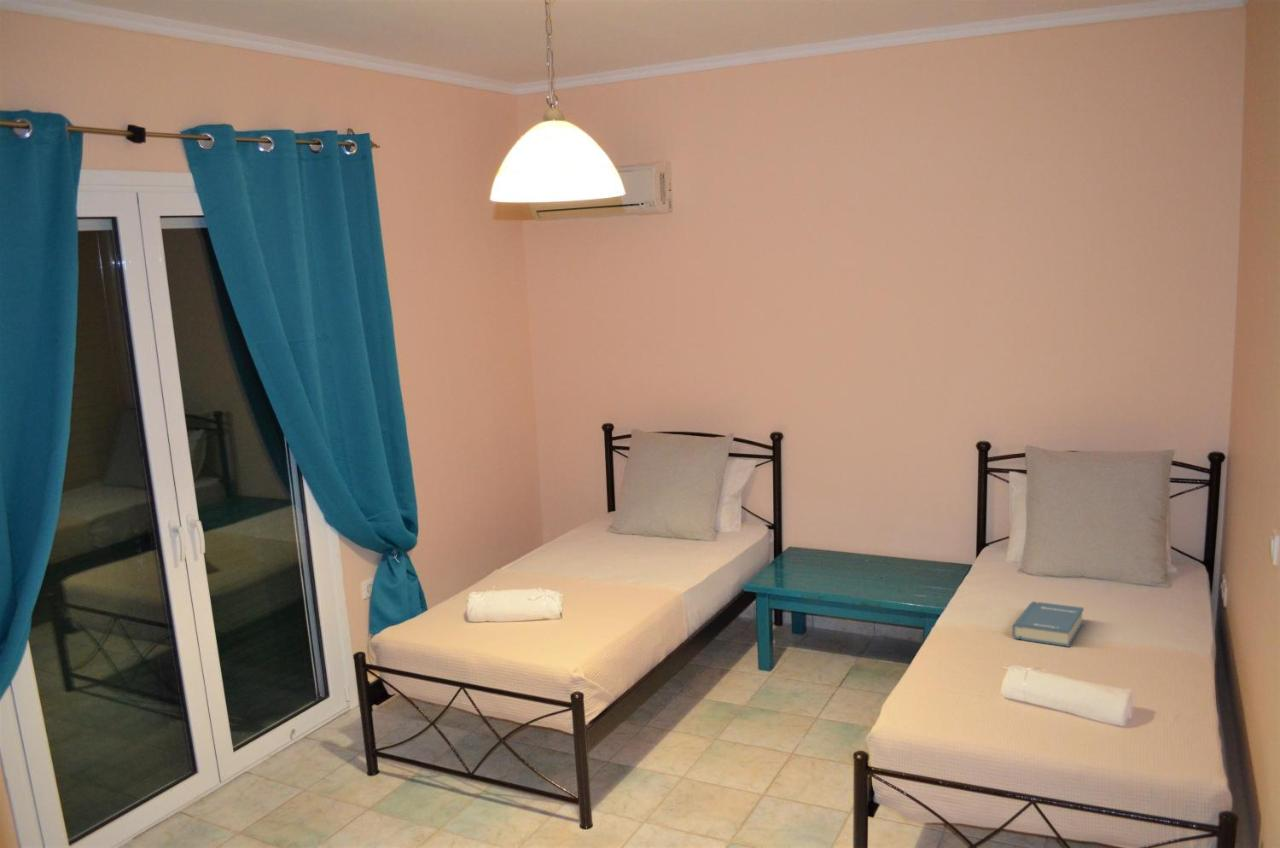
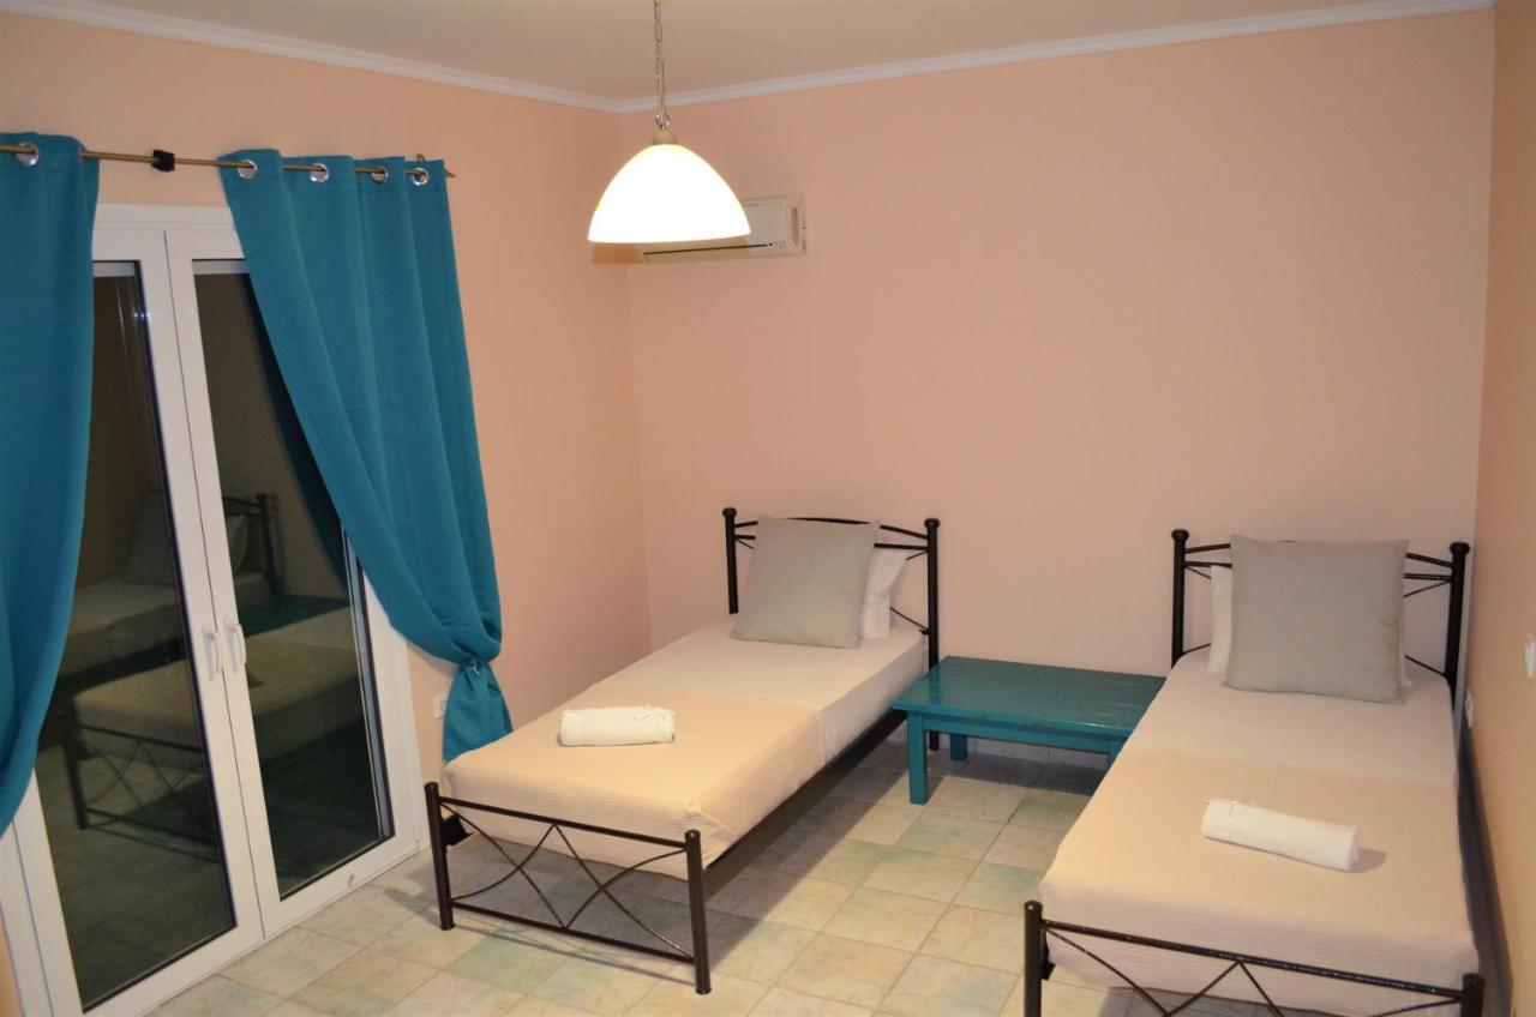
- hardback book [1011,600,1085,648]
